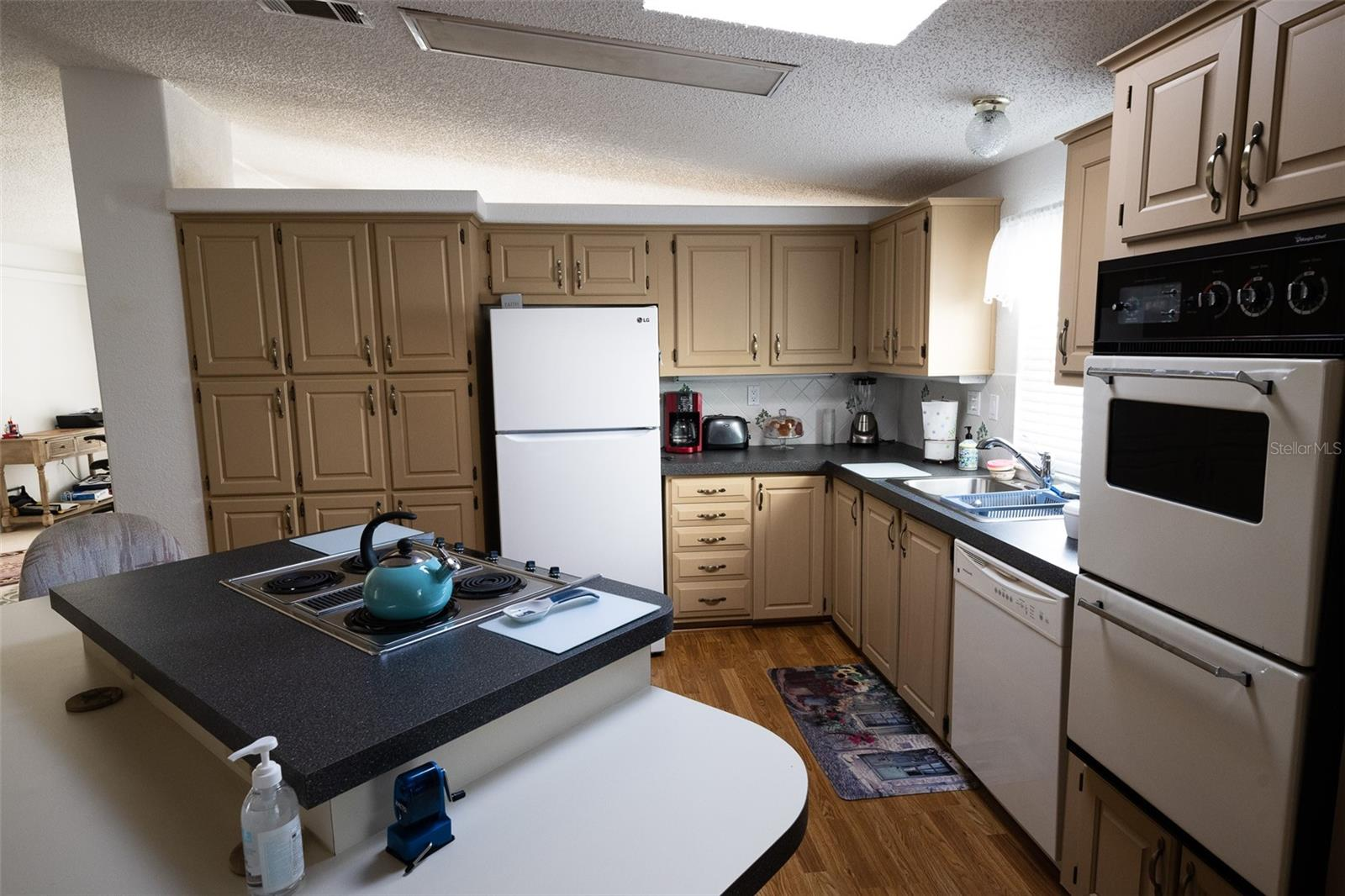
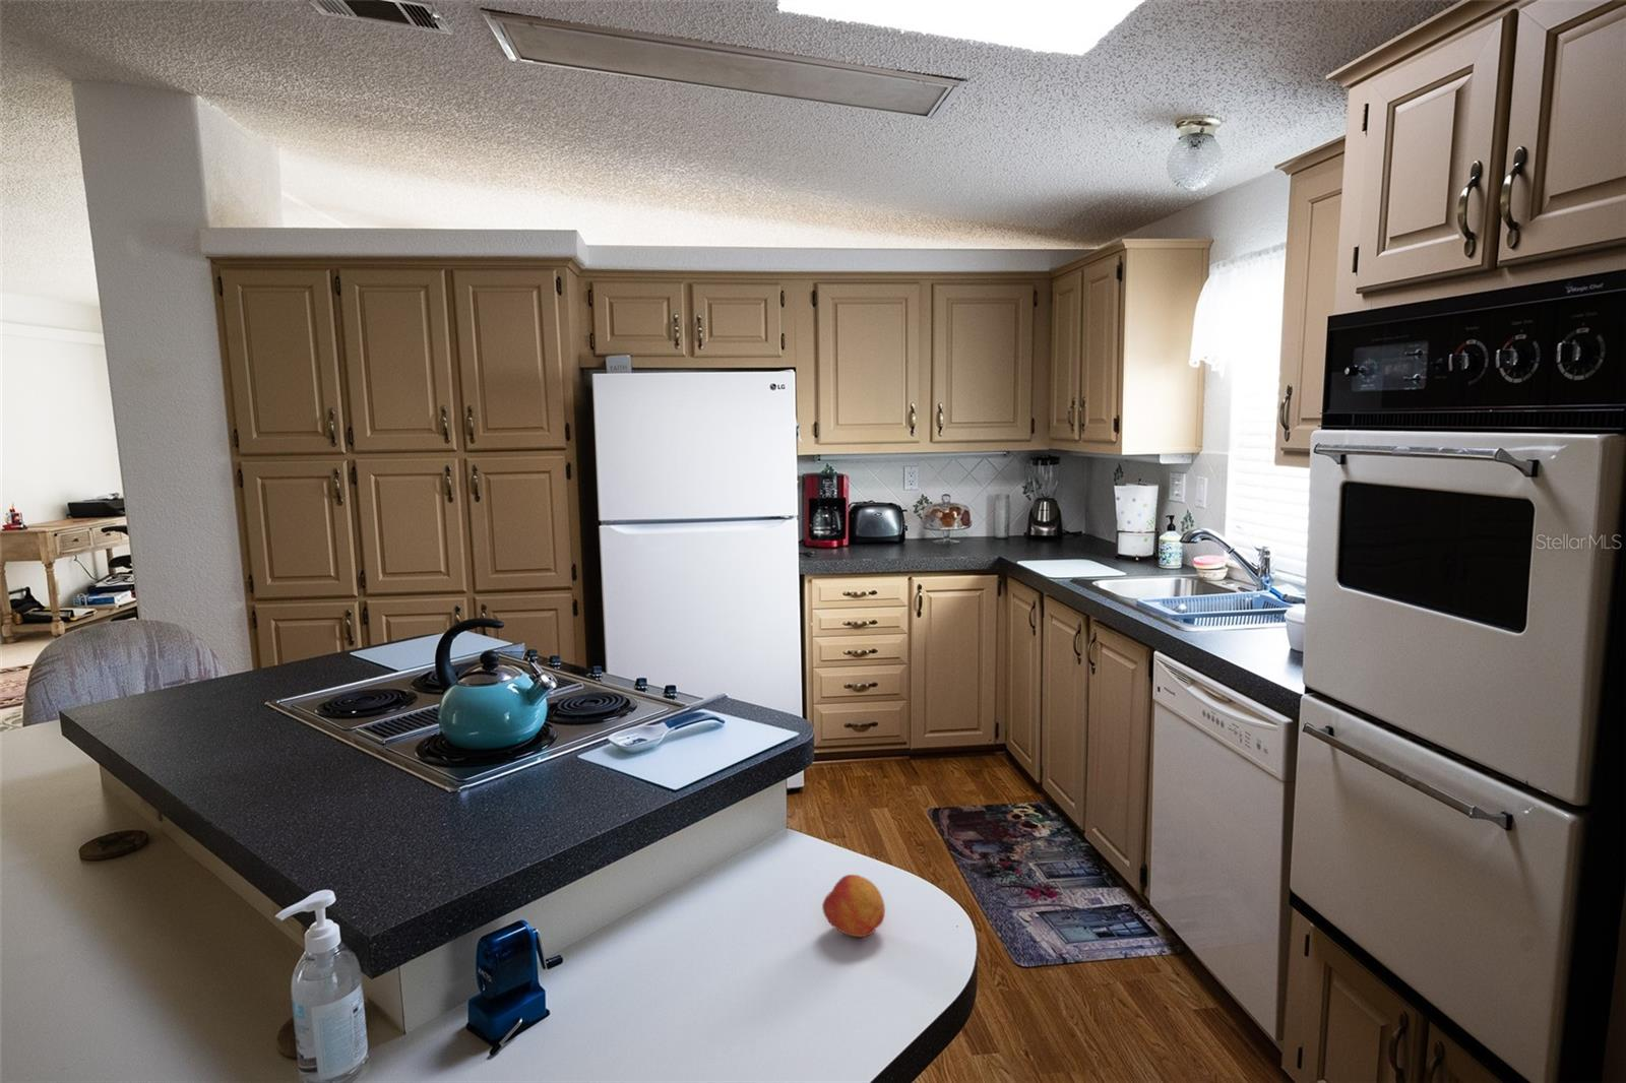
+ fruit [821,874,886,938]
